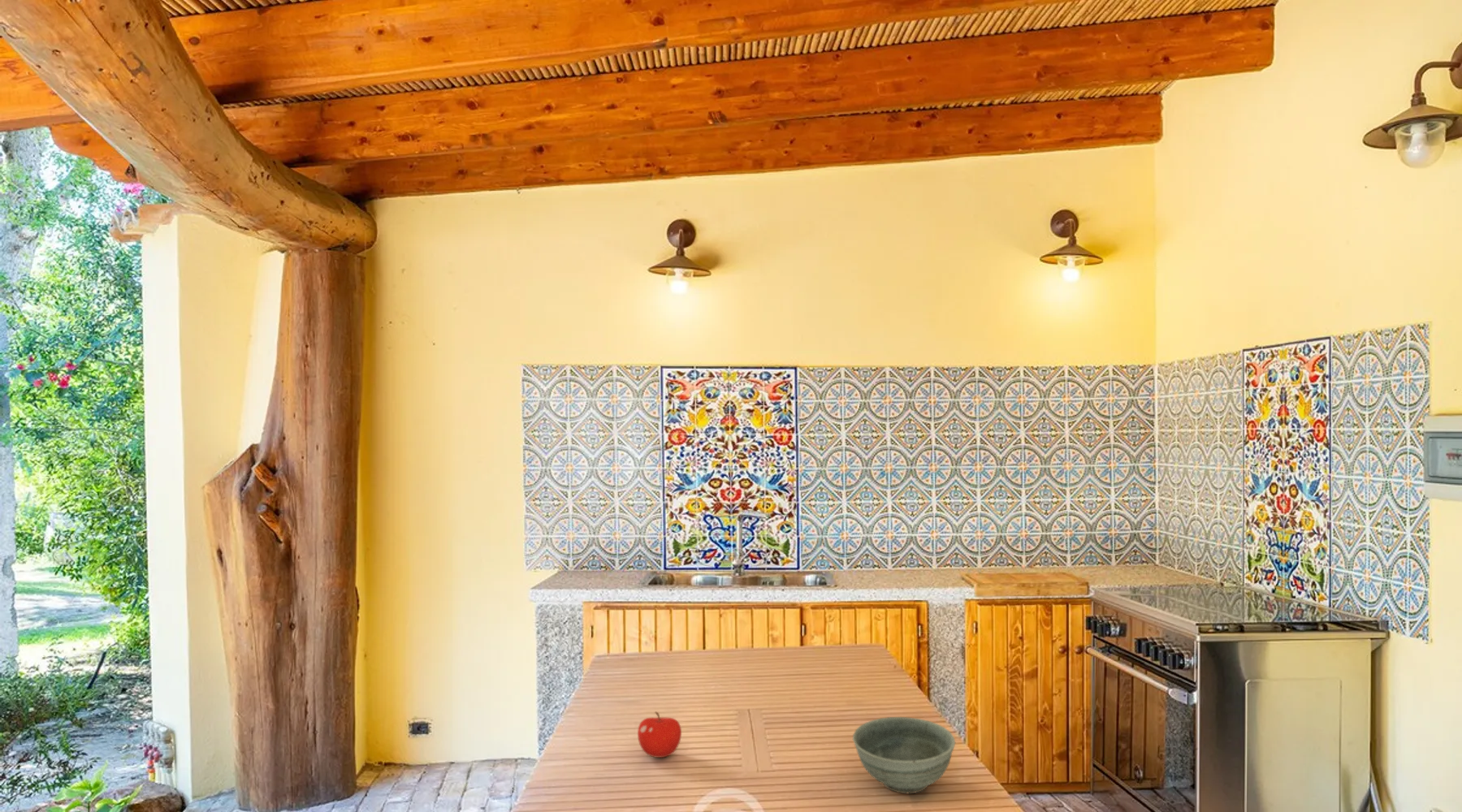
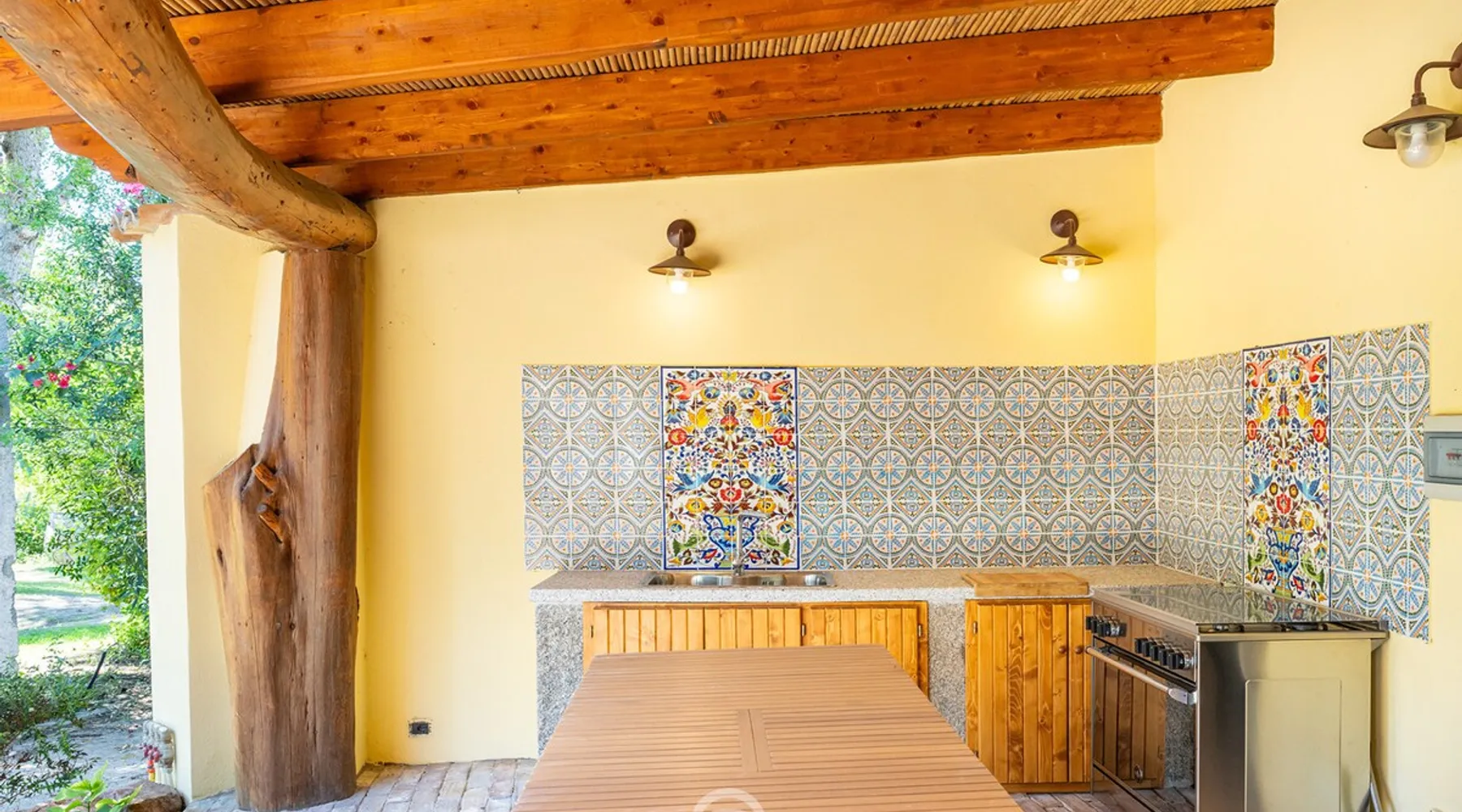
- fruit [637,711,682,758]
- bowl [852,716,956,794]
